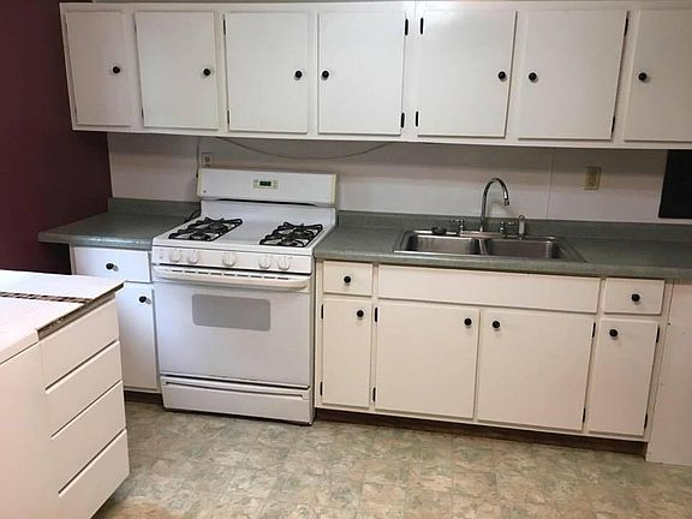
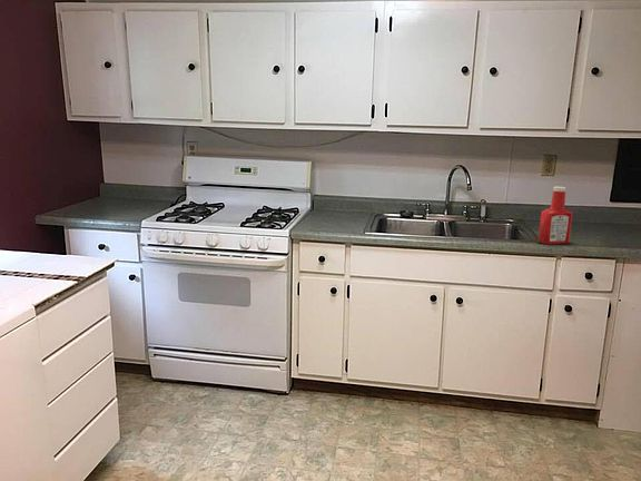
+ soap bottle [538,186,573,245]
